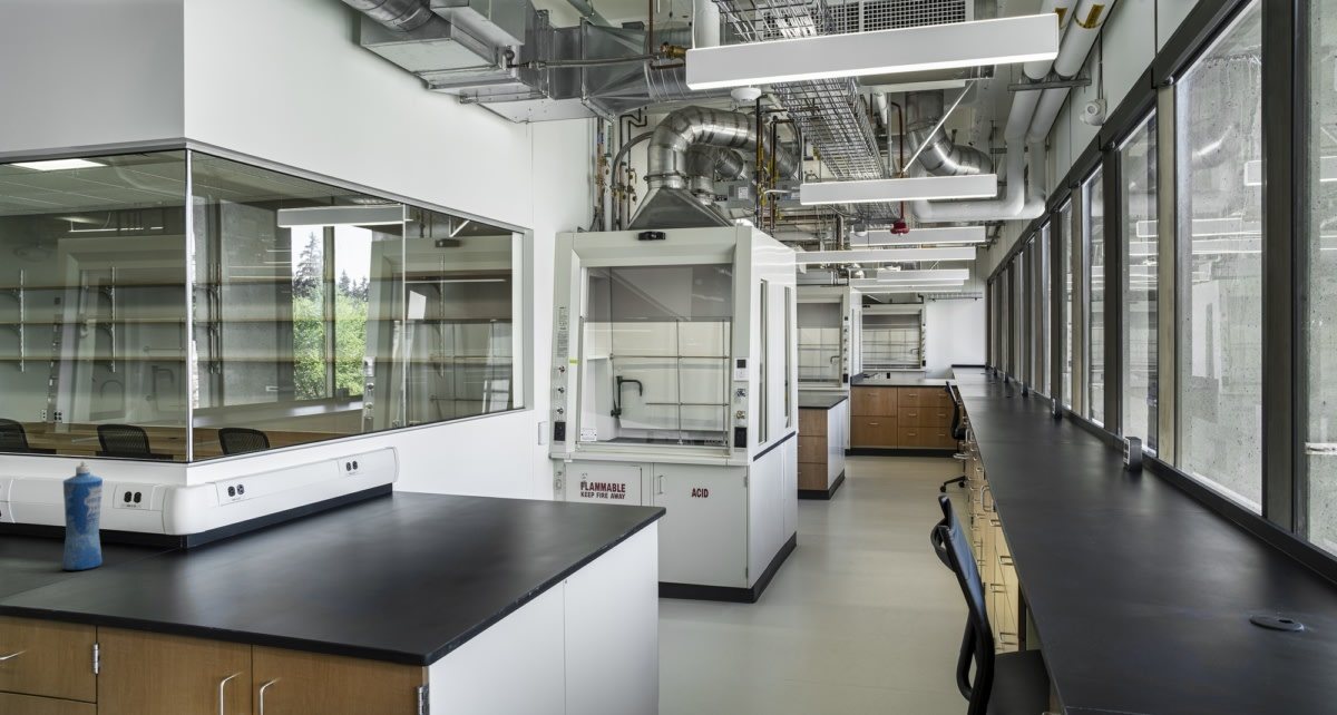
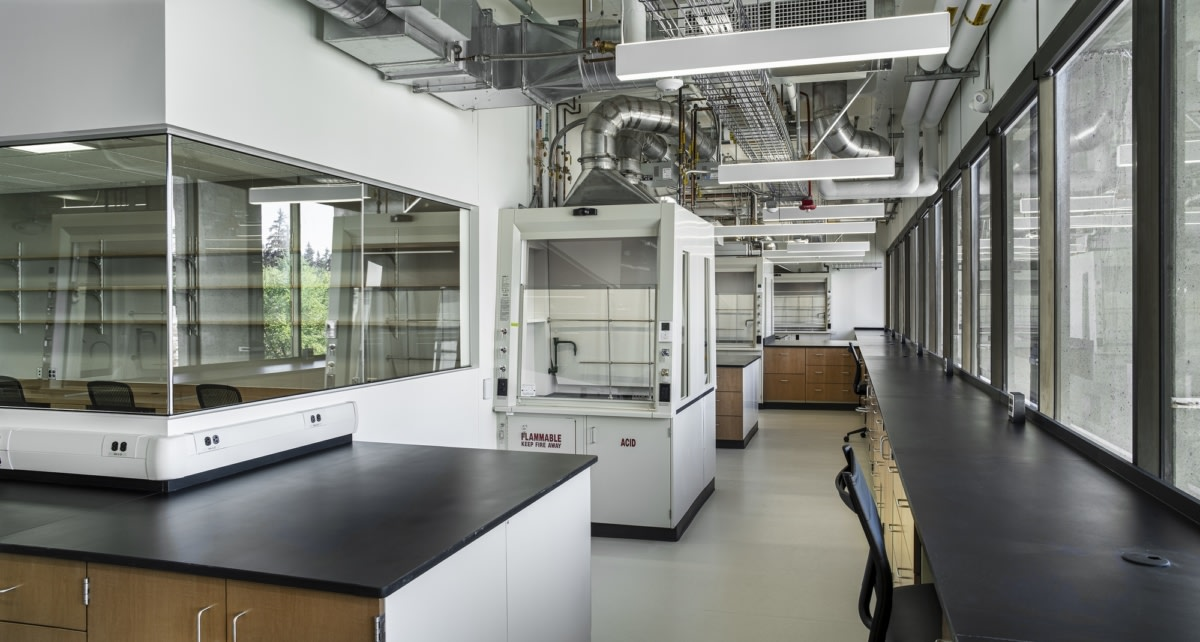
- squeeze bottle [61,461,104,571]
